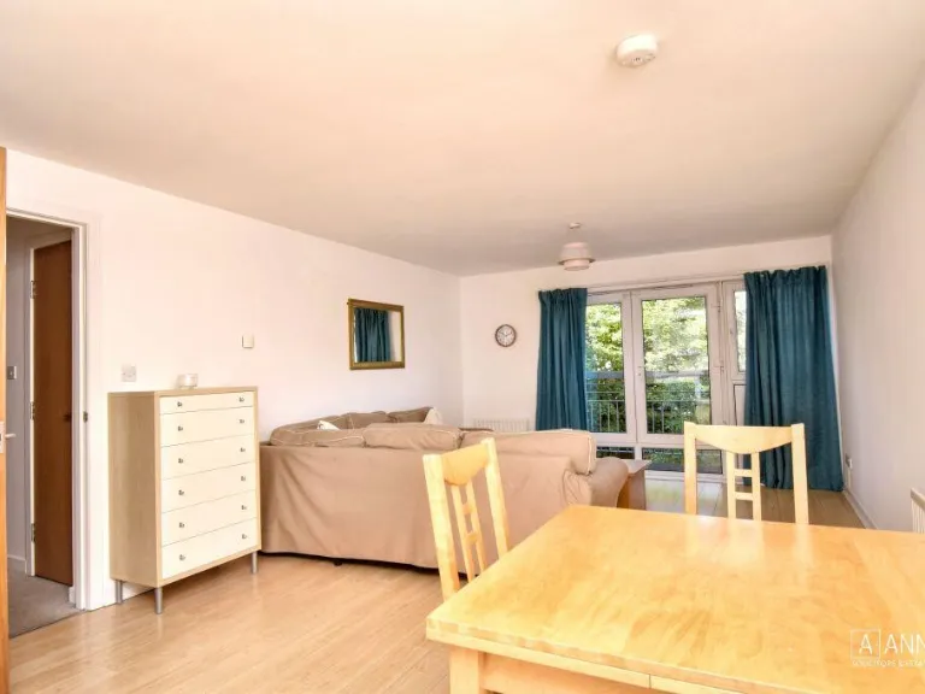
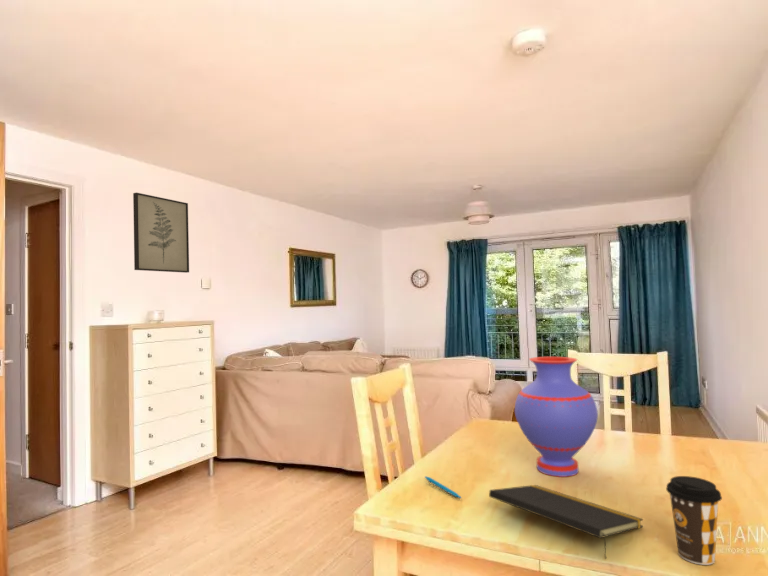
+ coffee cup [665,475,723,566]
+ notepad [488,484,644,560]
+ wall art [132,192,190,274]
+ vase [514,356,599,478]
+ pen [424,475,462,499]
